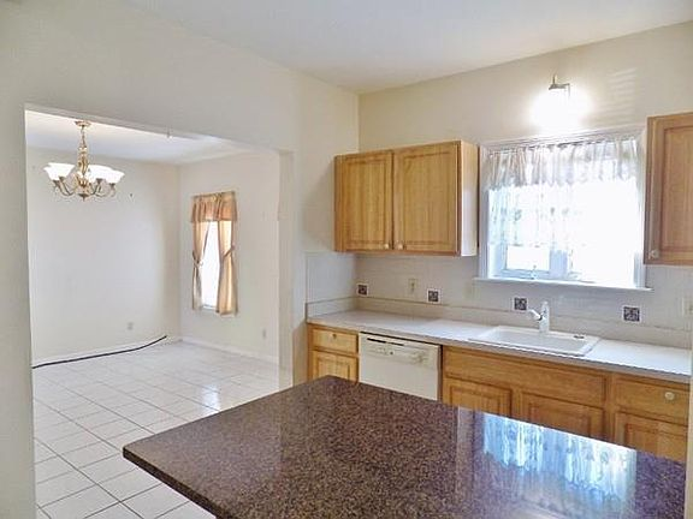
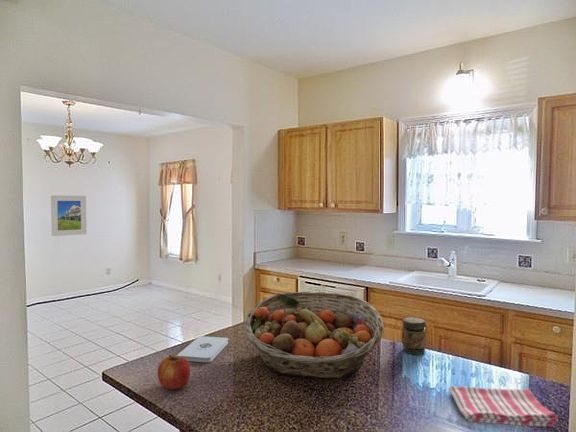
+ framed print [50,194,87,237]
+ notepad [176,335,229,363]
+ jar [401,316,426,355]
+ dish towel [448,385,559,428]
+ apple [157,354,191,391]
+ fruit basket [243,291,385,380]
